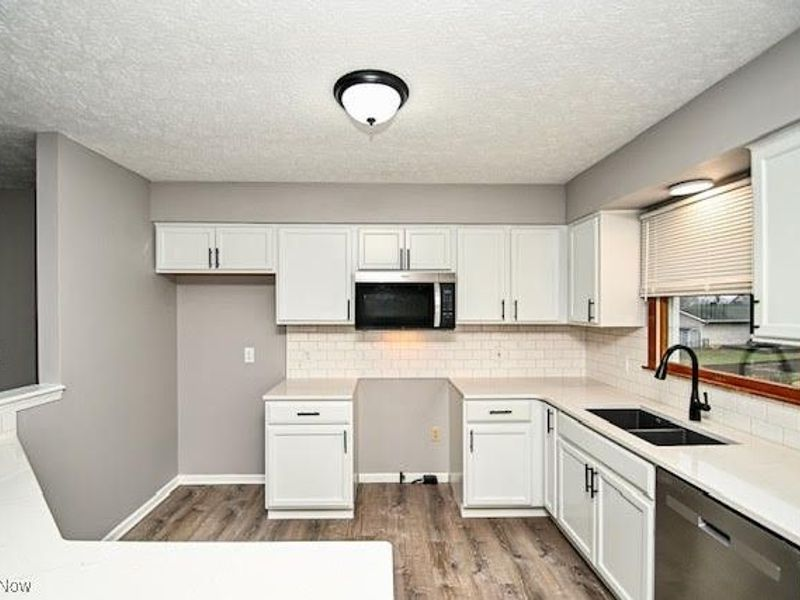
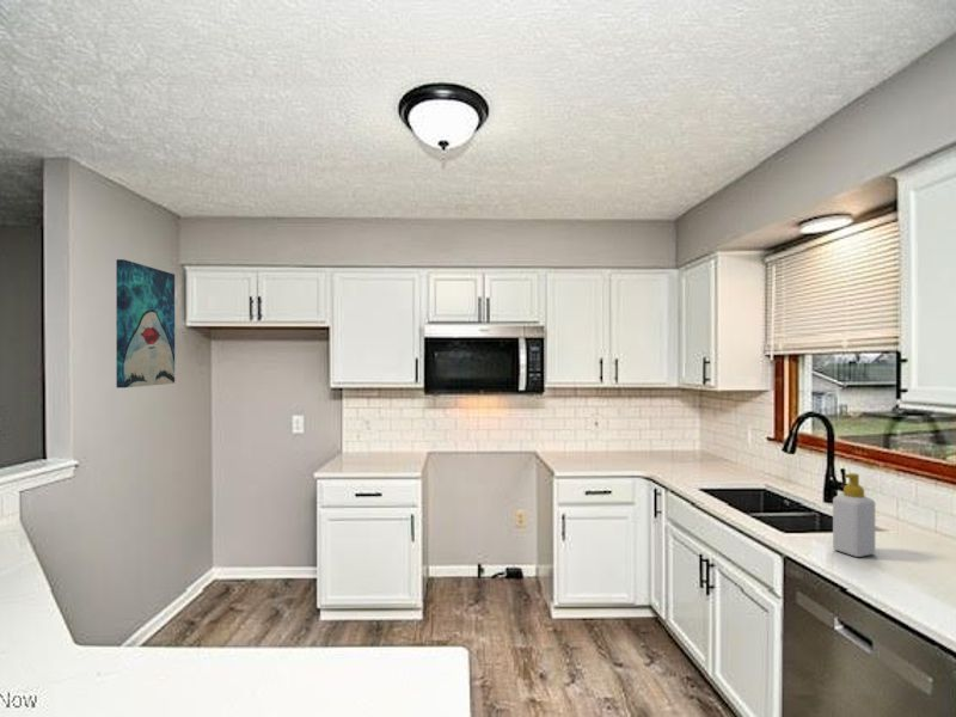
+ wall art [115,258,176,390]
+ soap bottle [832,472,876,558]
